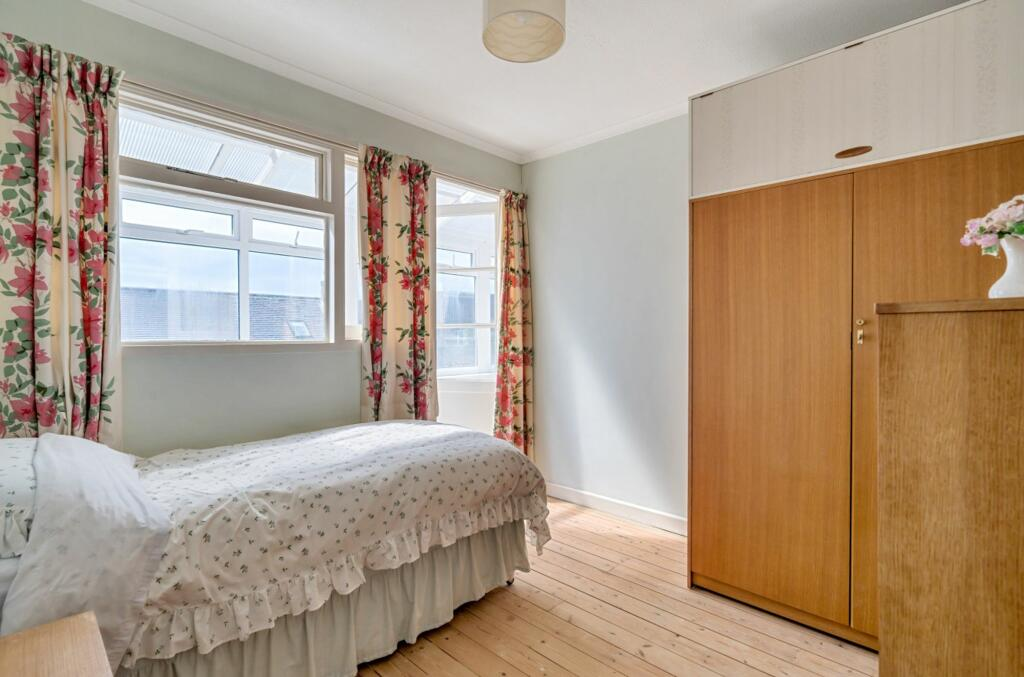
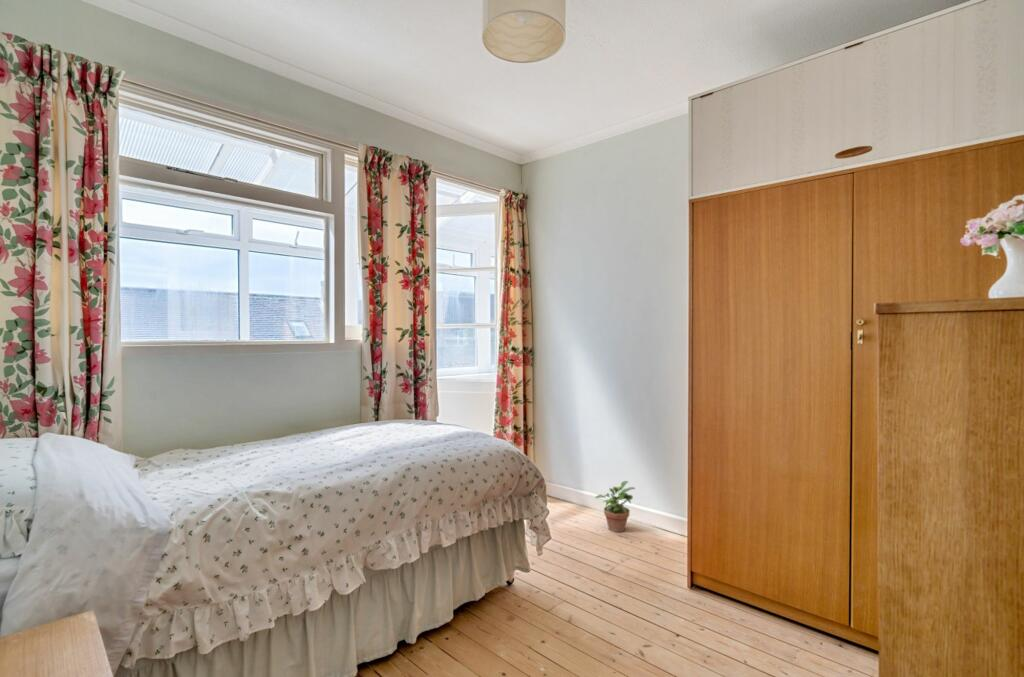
+ potted plant [594,480,636,533]
